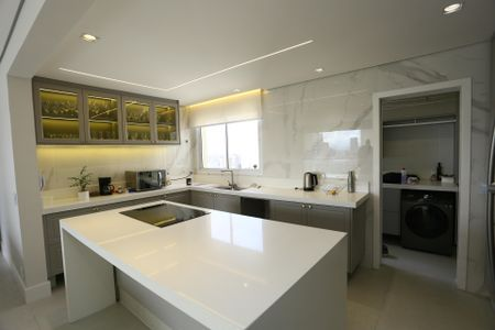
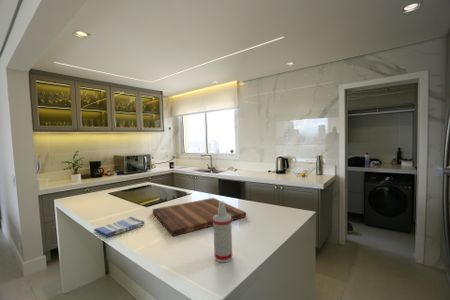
+ dish towel [93,216,146,239]
+ spray bottle [212,200,233,263]
+ cutting board [152,197,247,237]
